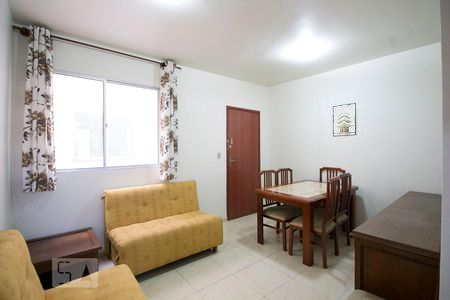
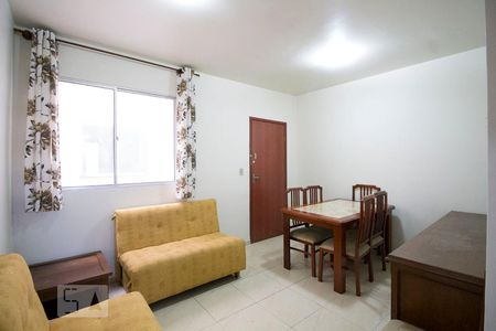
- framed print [332,102,357,138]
